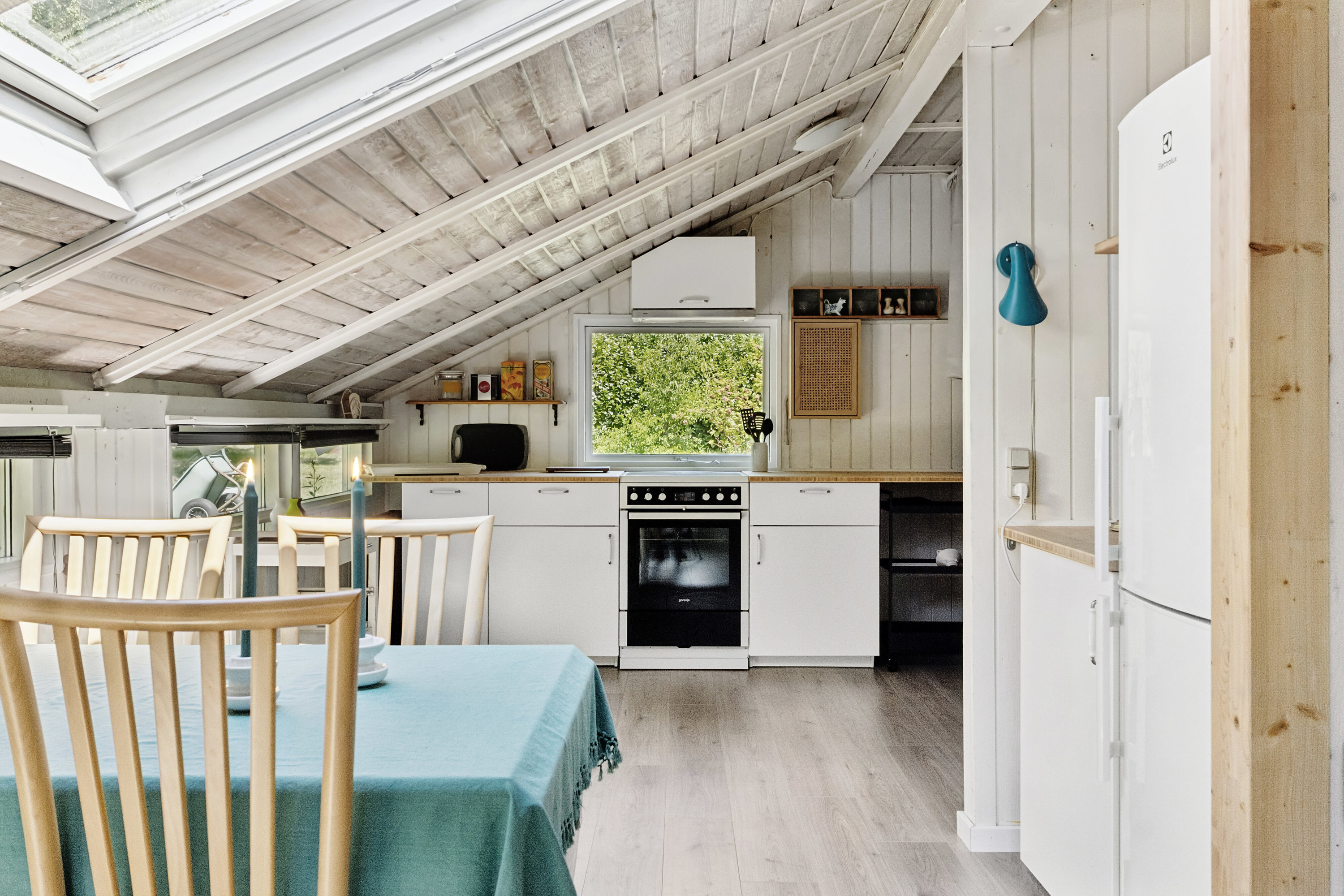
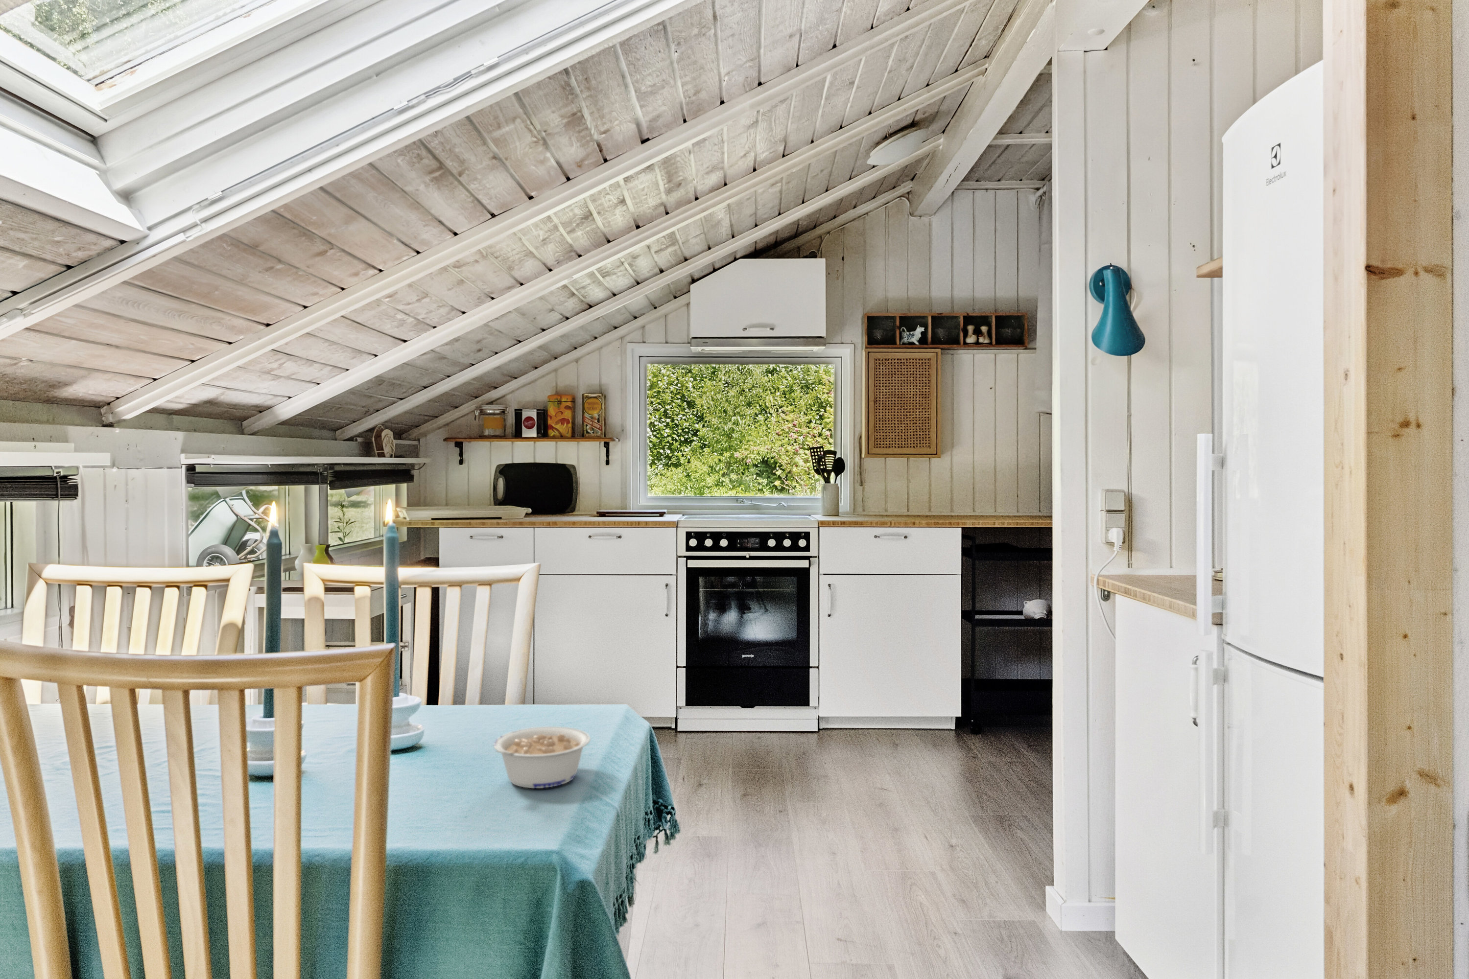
+ legume [493,726,591,789]
